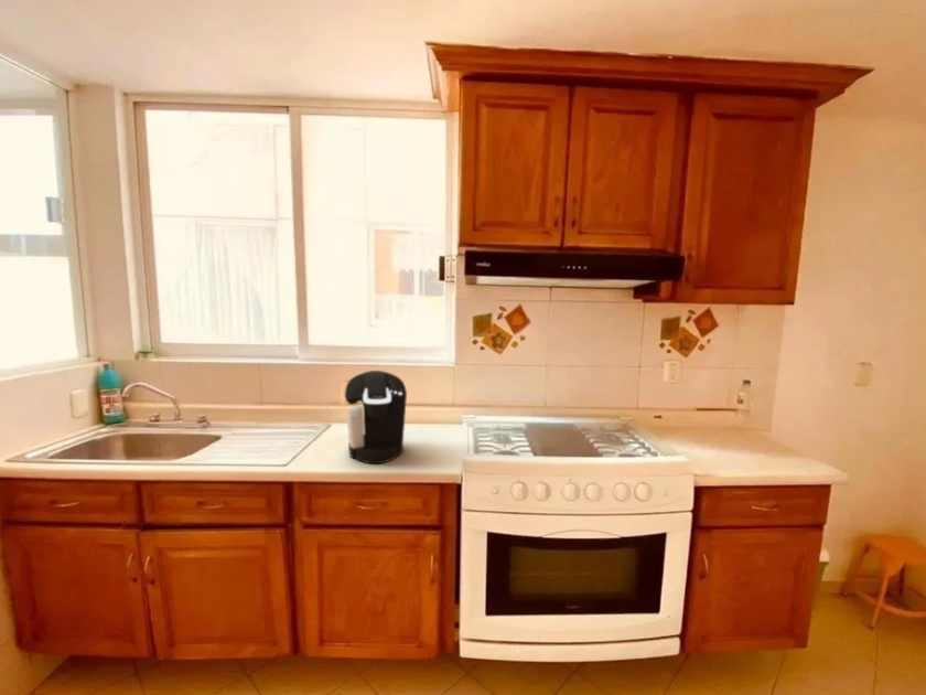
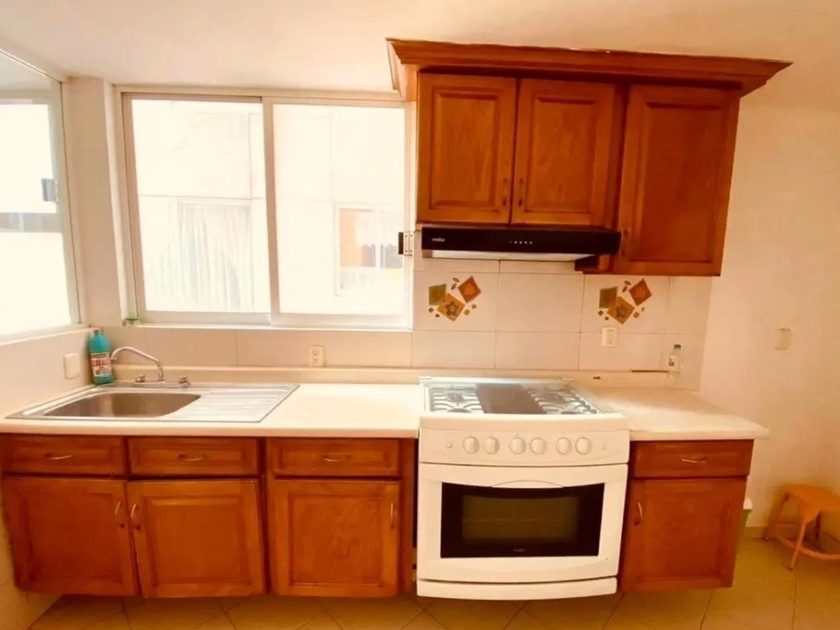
- coffee maker [344,370,408,464]
